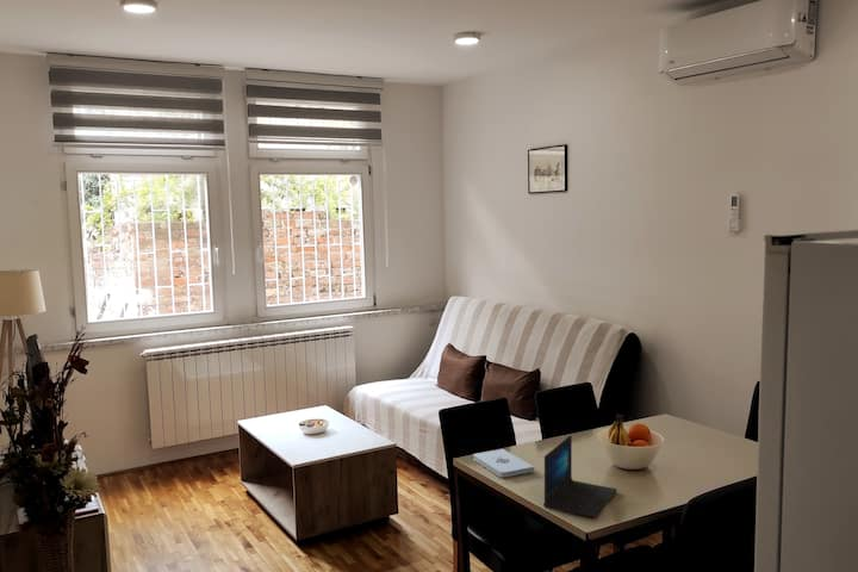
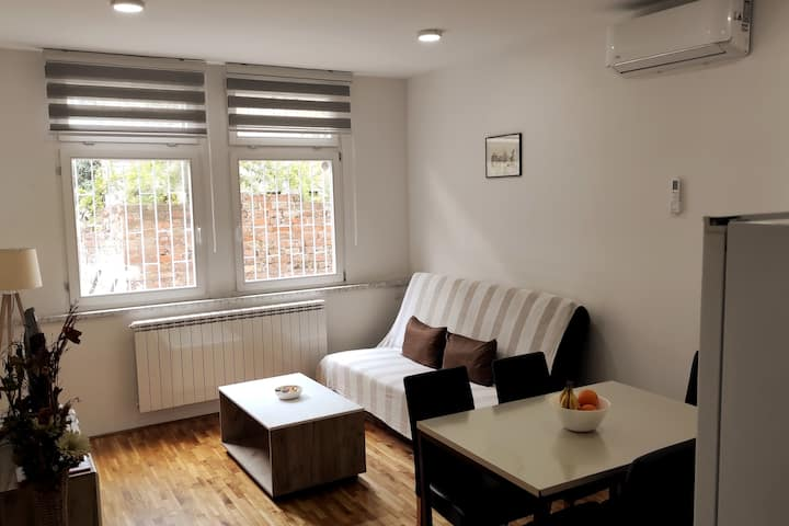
- laptop [542,434,618,518]
- notepad [472,448,535,478]
